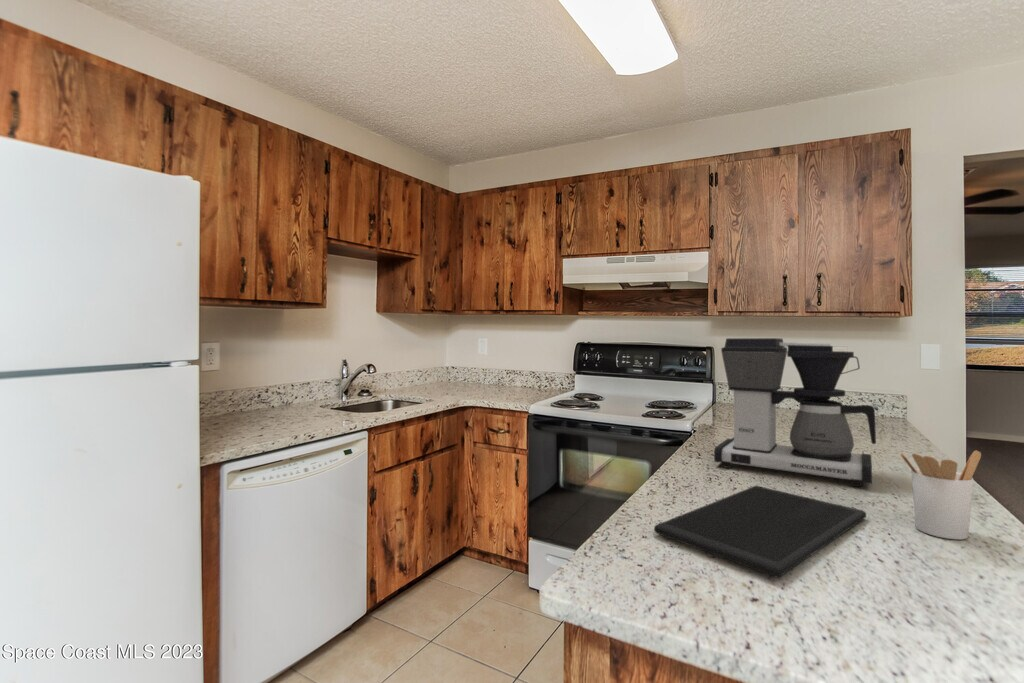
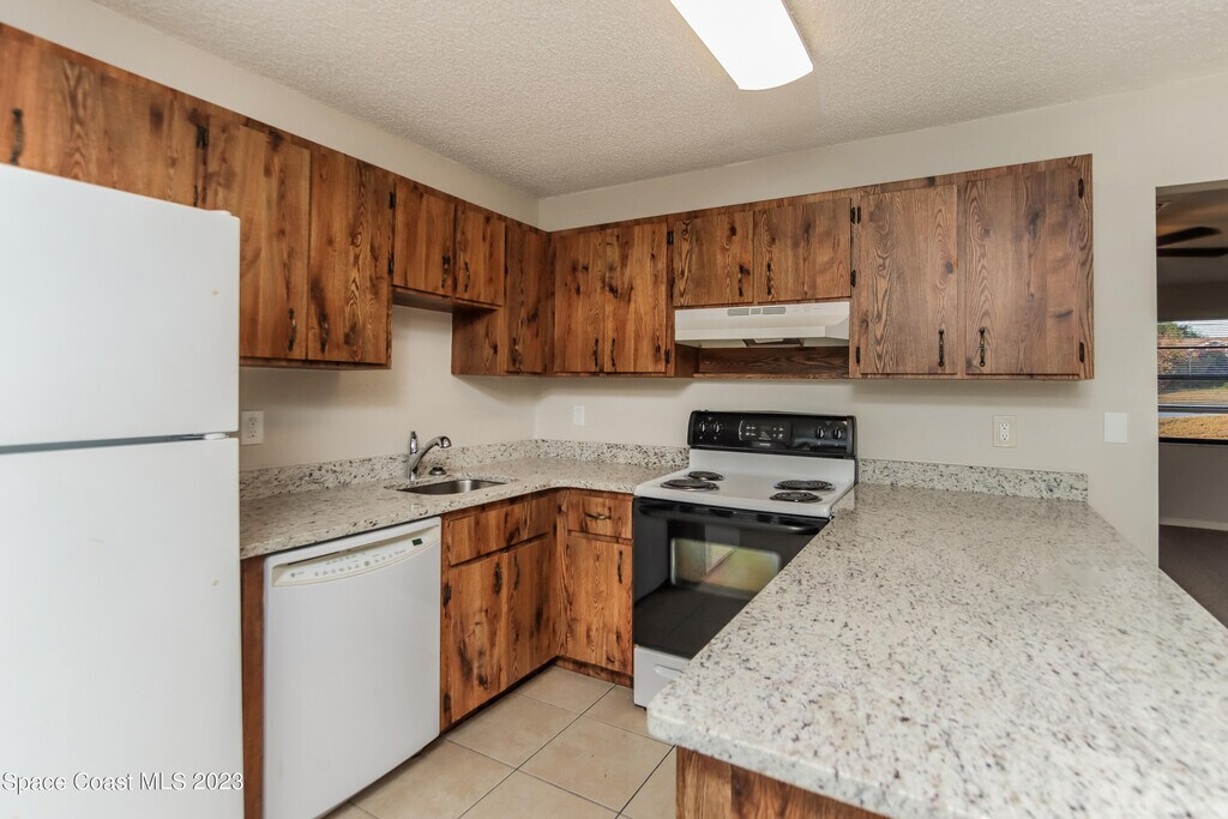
- utensil holder [899,450,982,540]
- cutting board [653,485,867,578]
- coffee maker [713,337,877,488]
